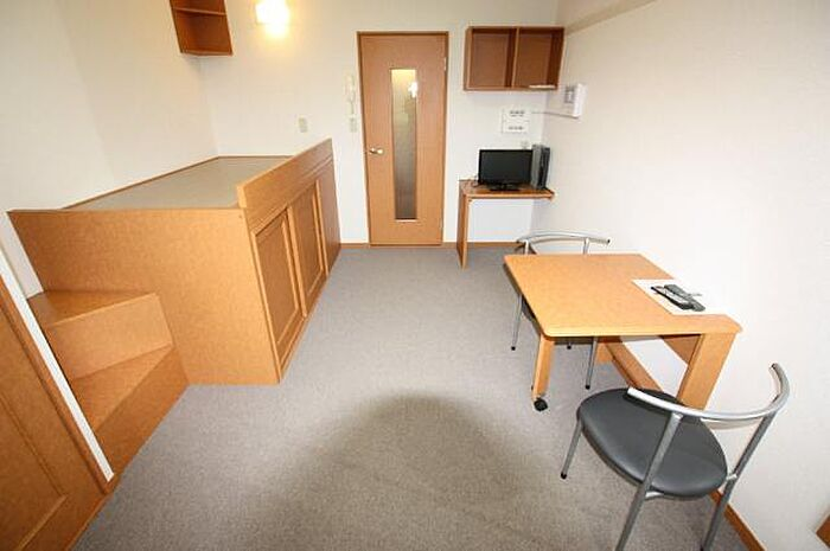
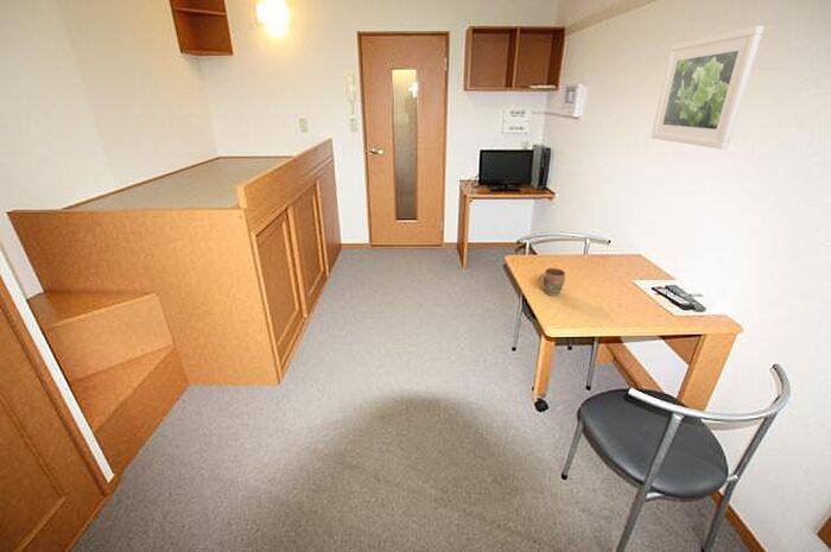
+ mug [538,267,566,297]
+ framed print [649,25,766,150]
